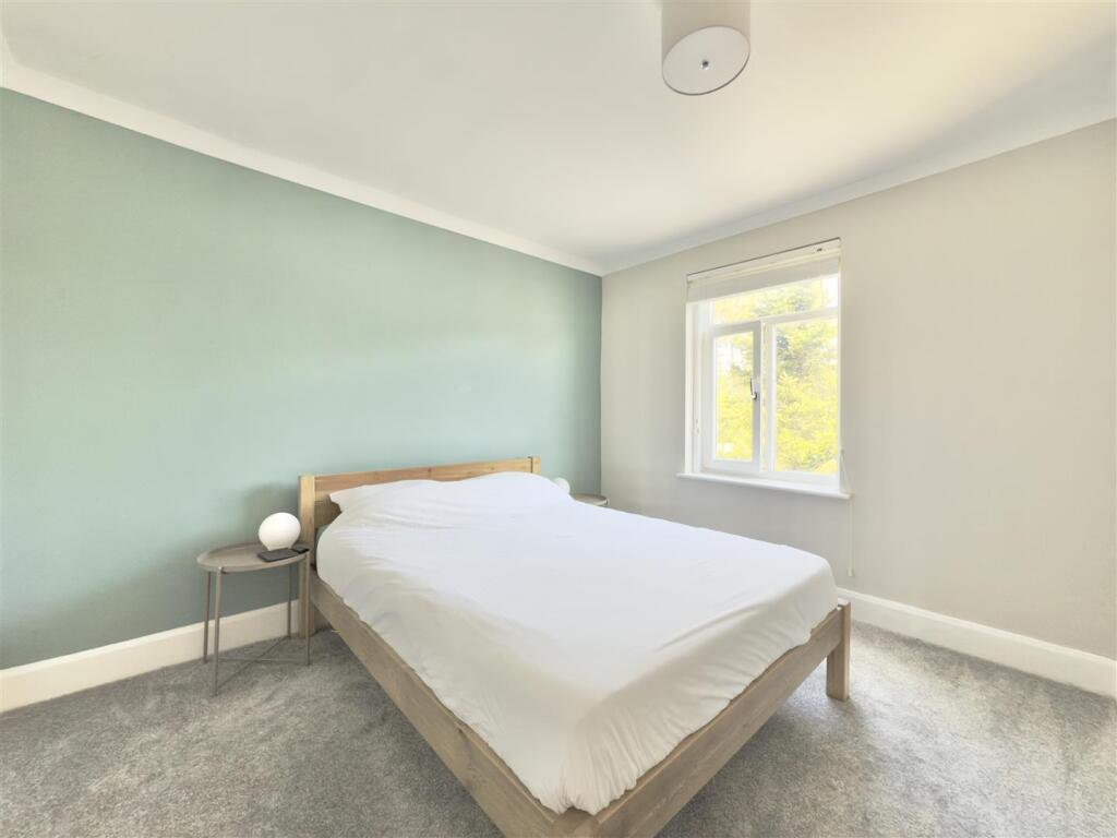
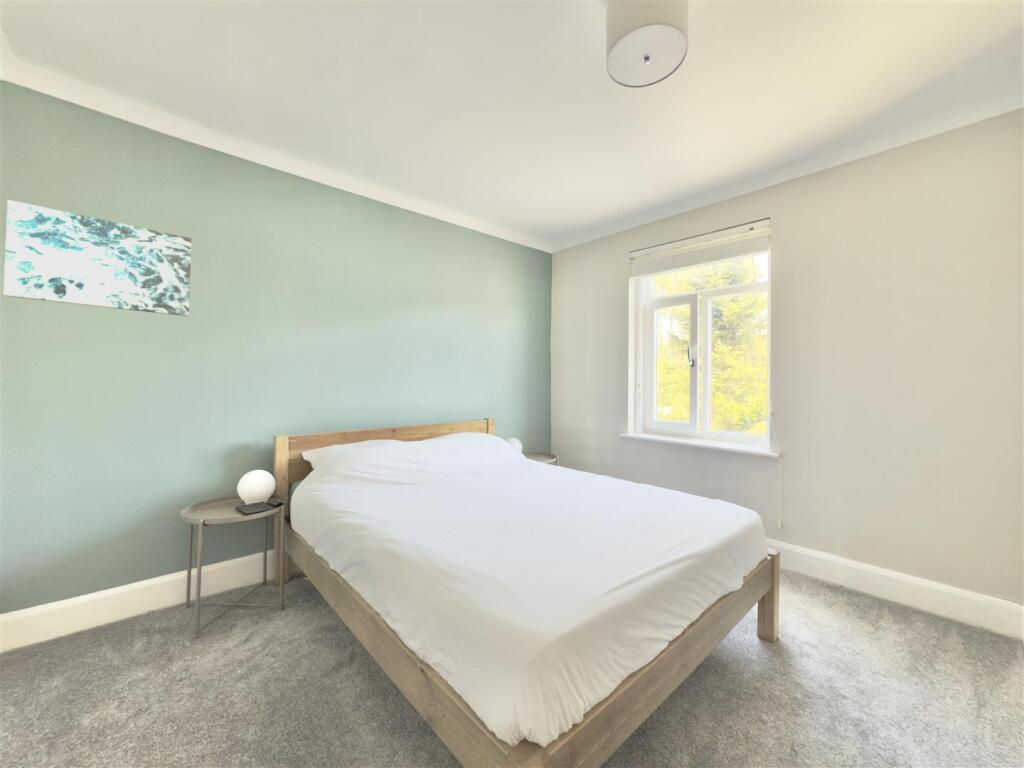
+ wall art [3,199,192,317]
